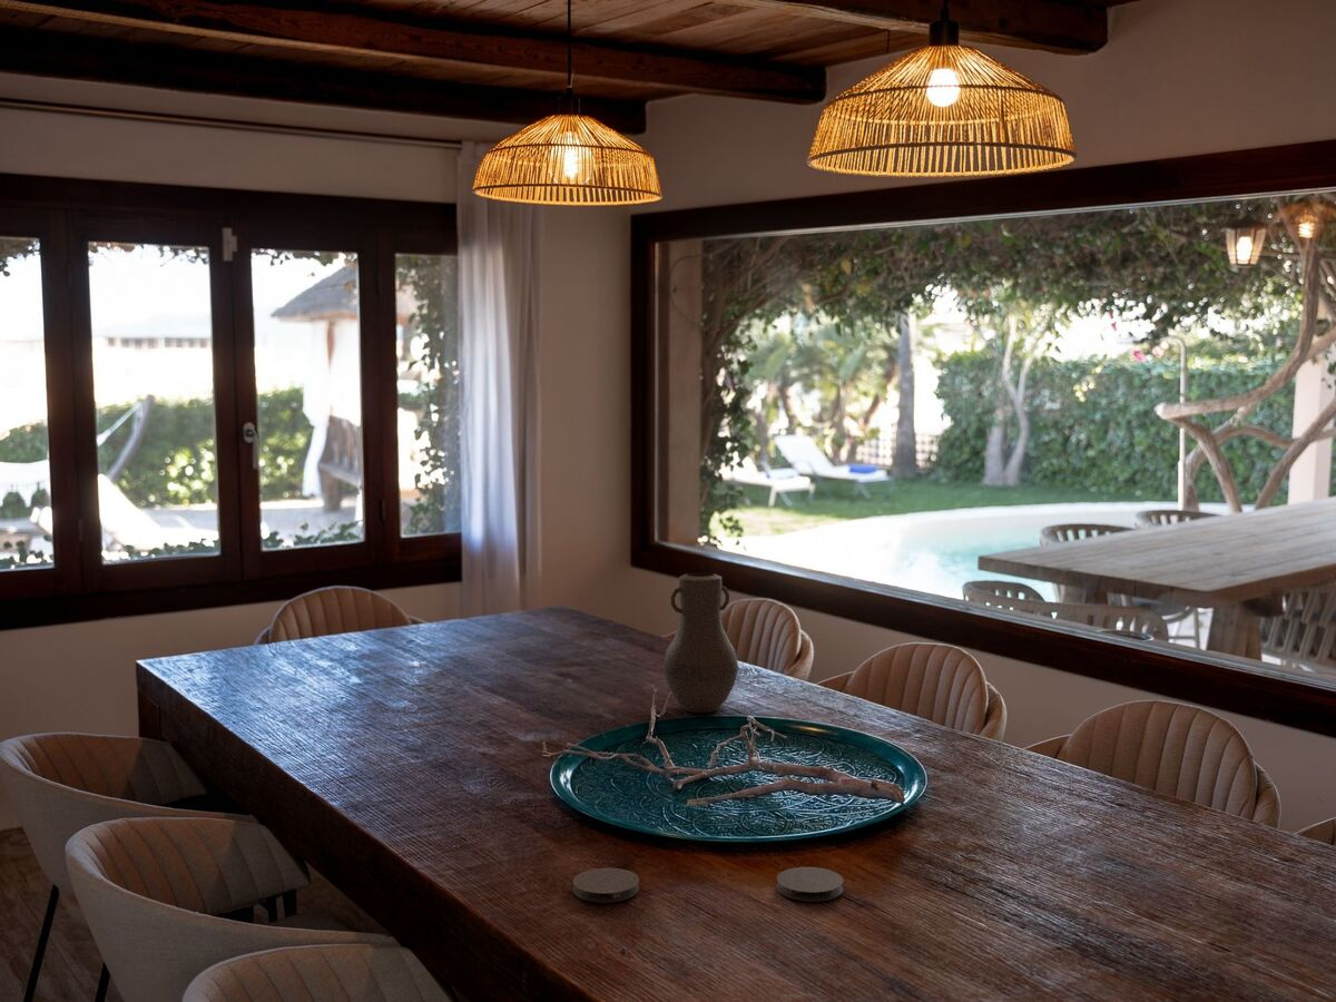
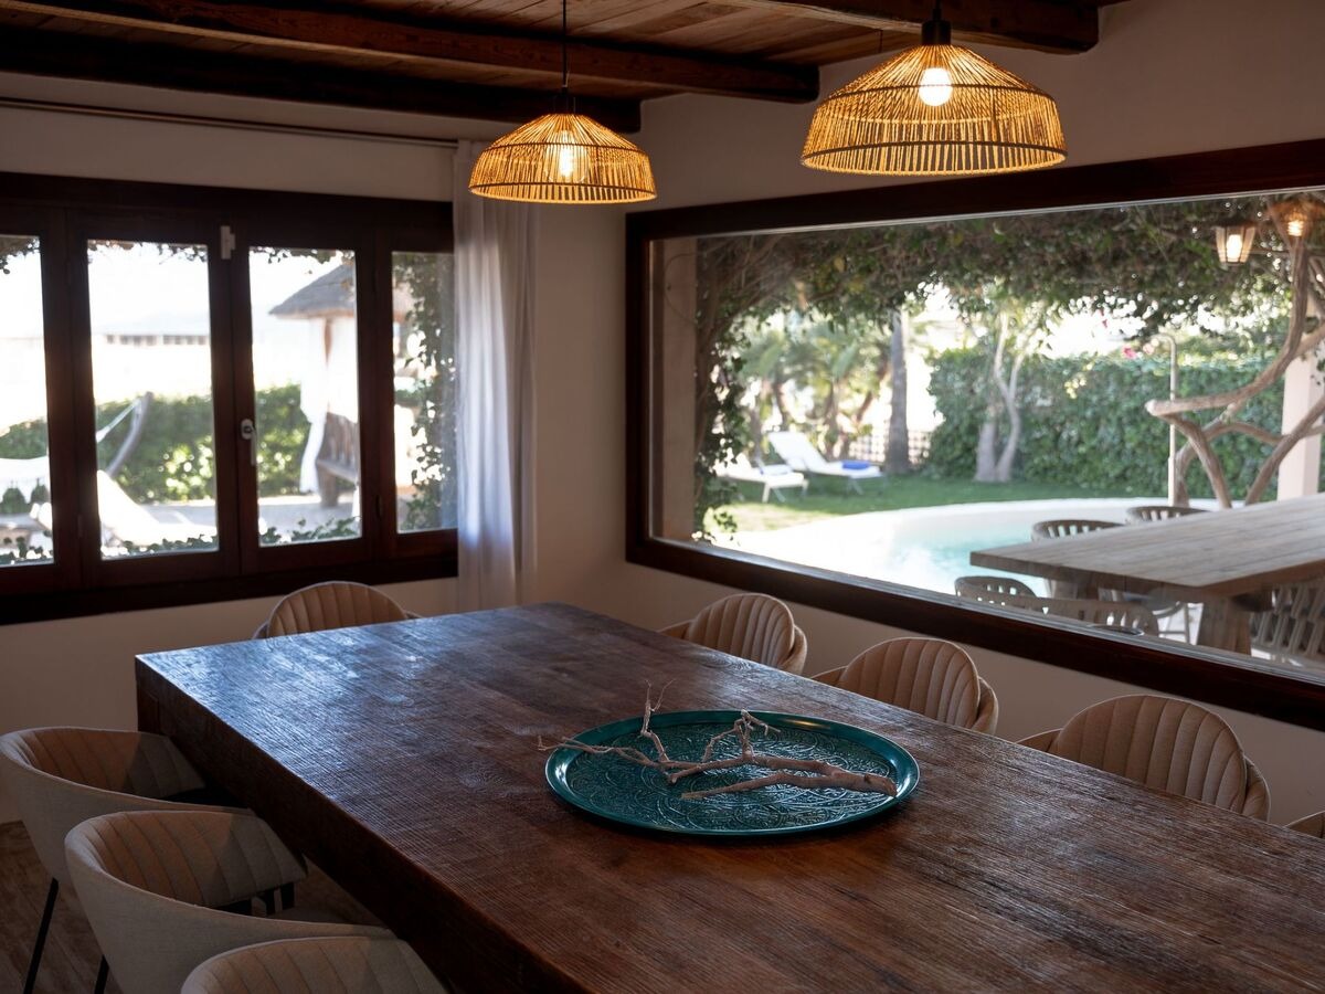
- vase [662,571,739,714]
- coaster [776,866,845,903]
- coaster [571,867,640,904]
